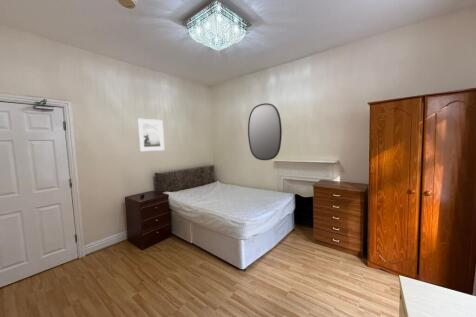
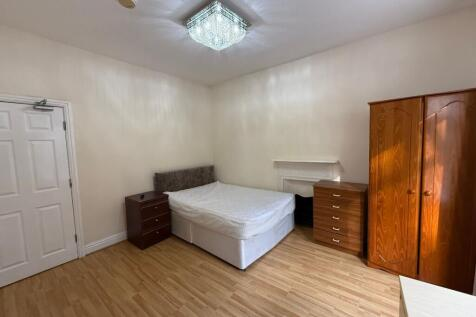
- home mirror [247,102,283,161]
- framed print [136,117,165,152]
